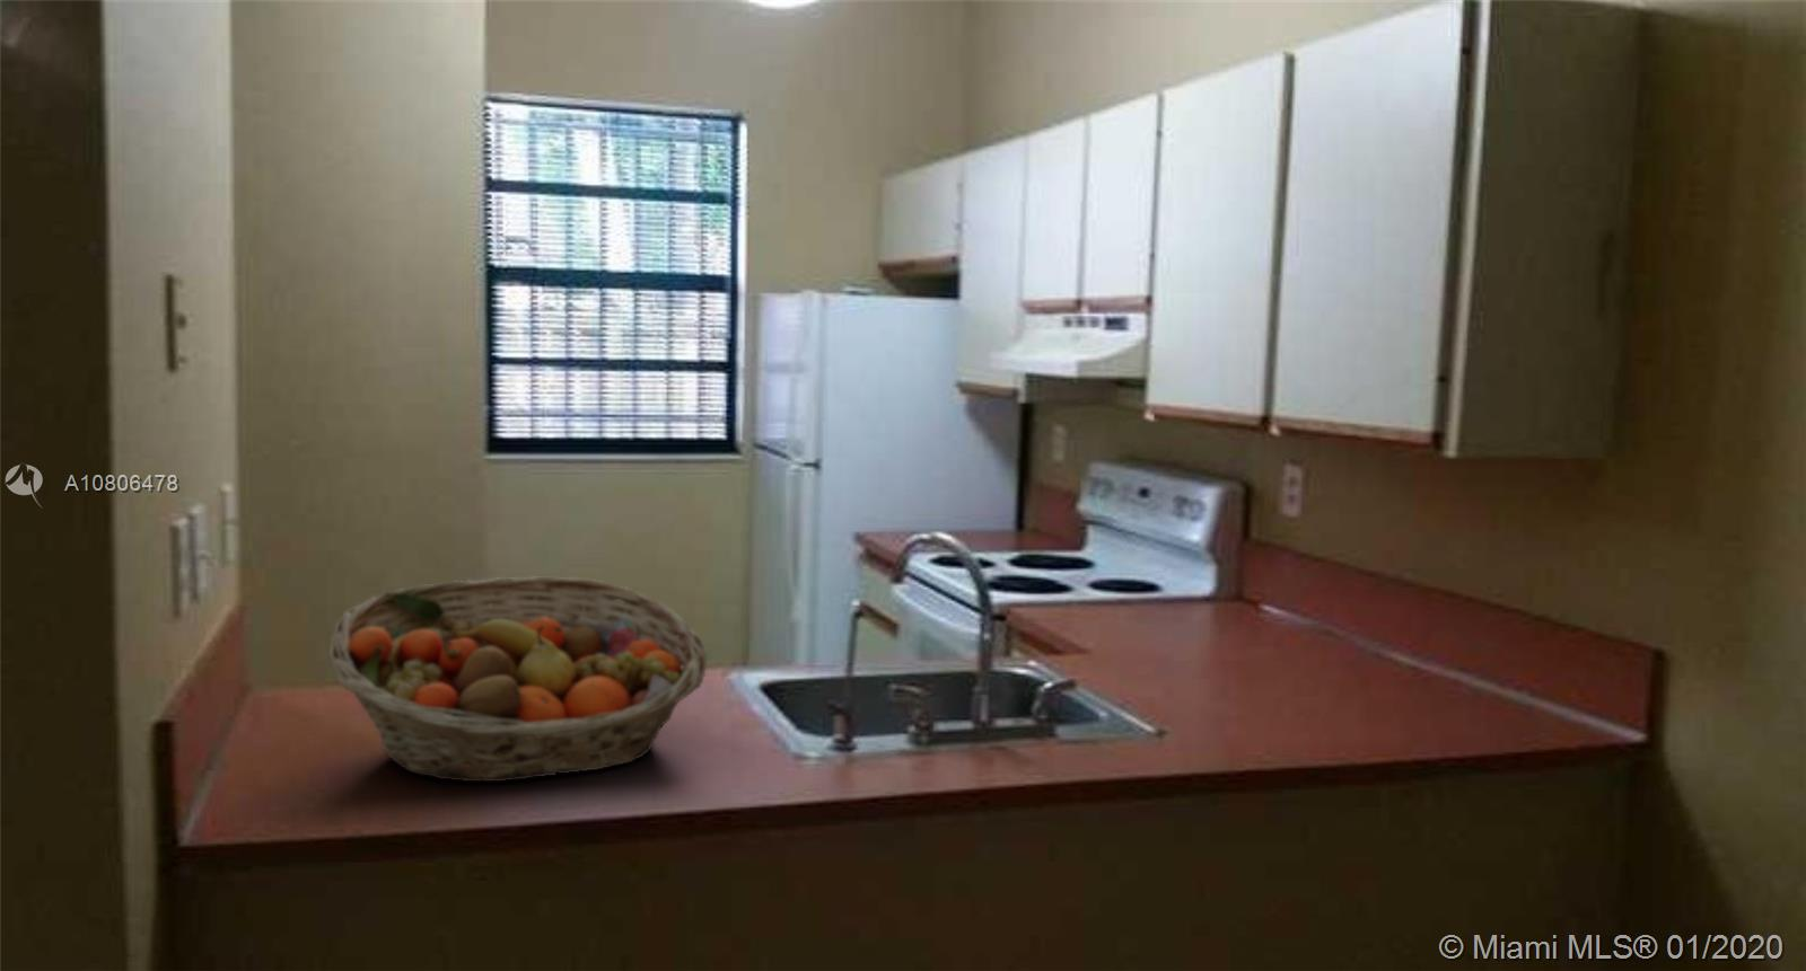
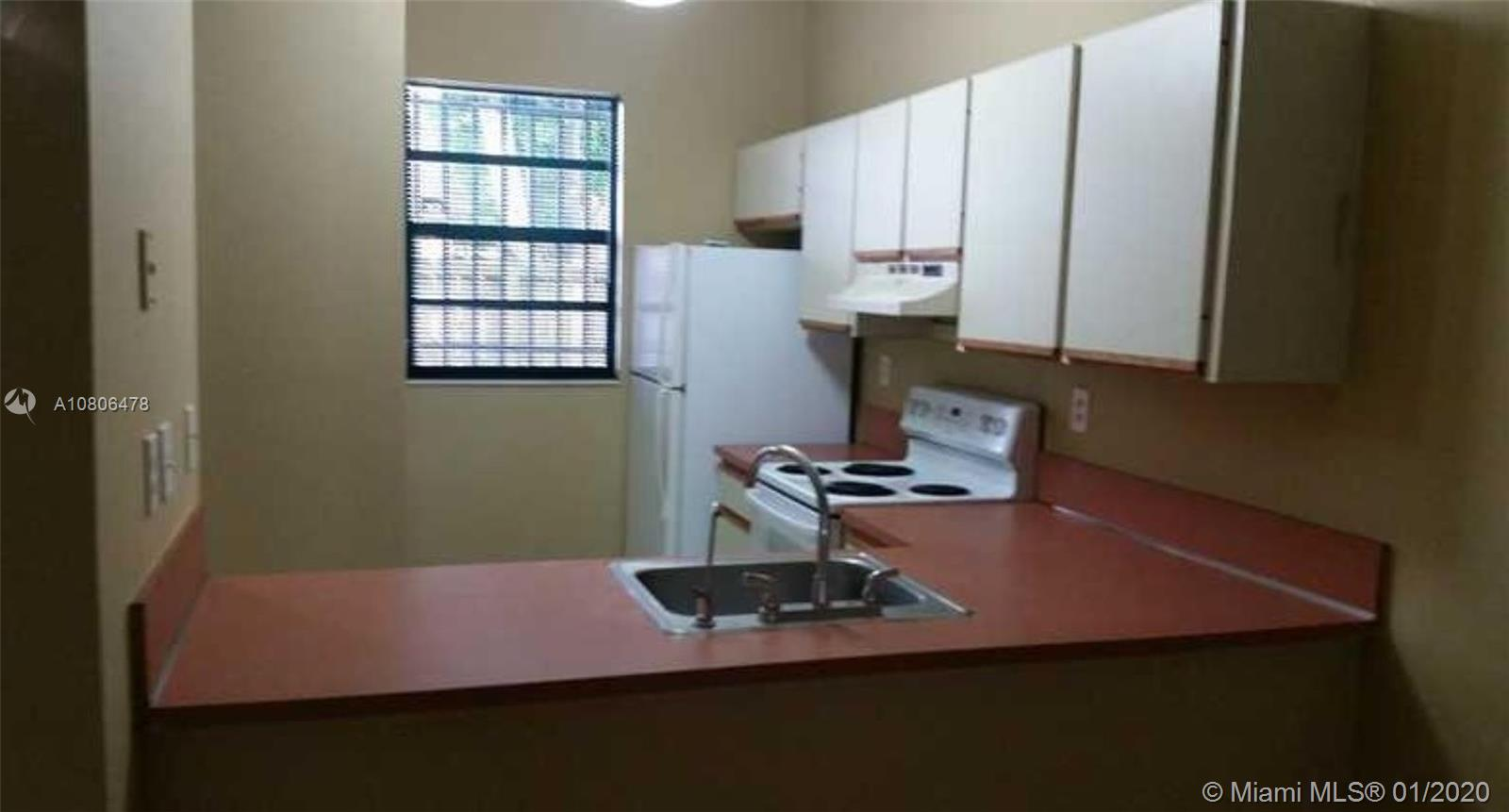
- fruit basket [328,575,707,783]
